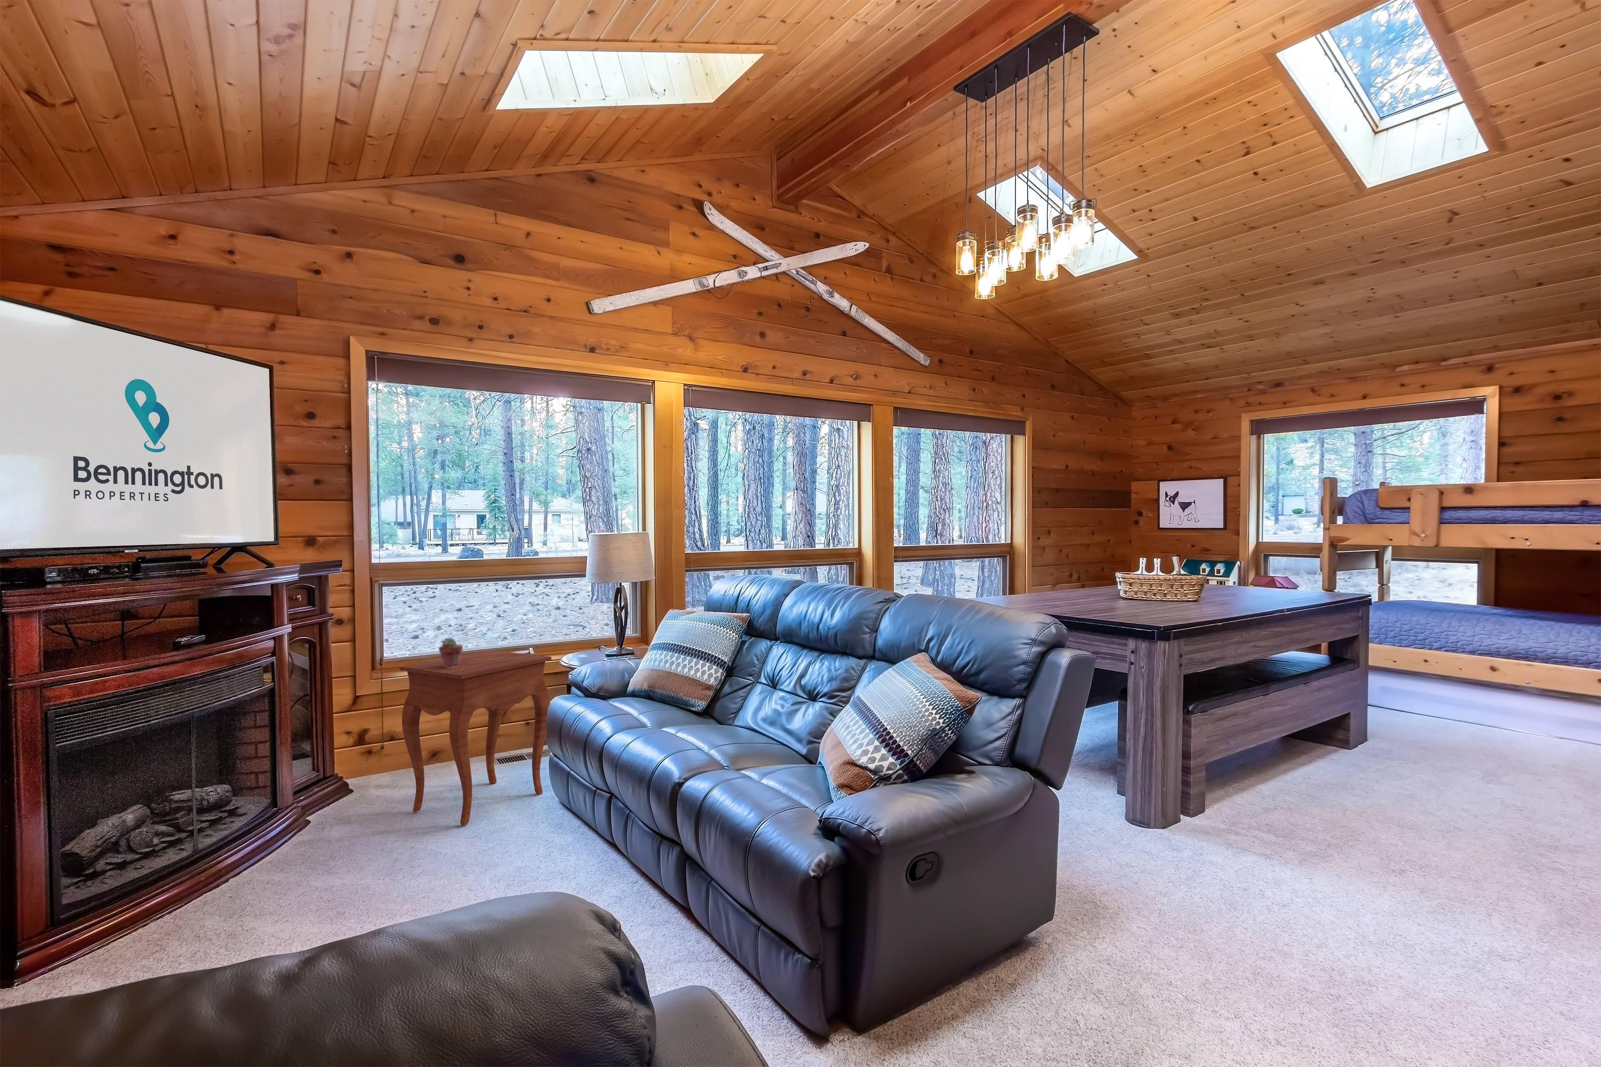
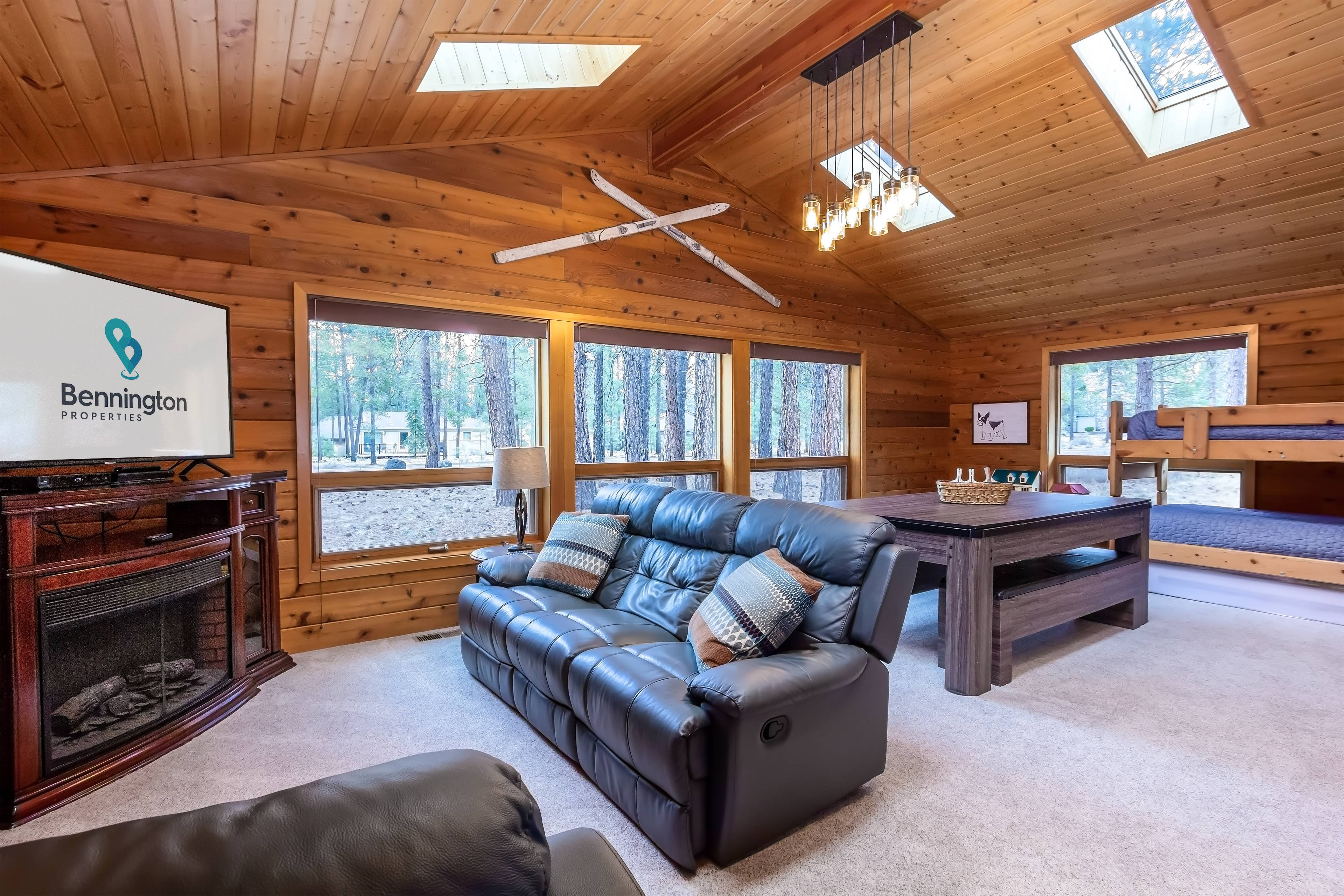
- potted succulent [438,637,463,668]
- side table [399,650,552,826]
